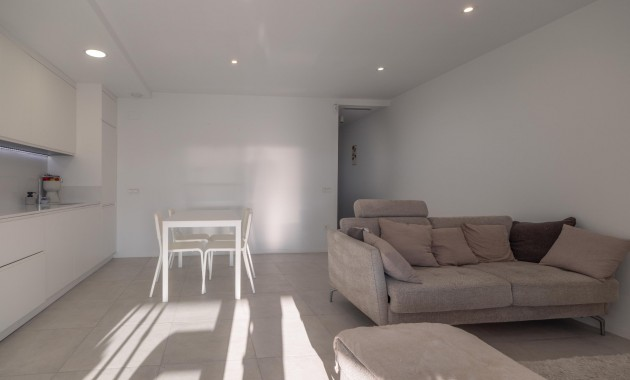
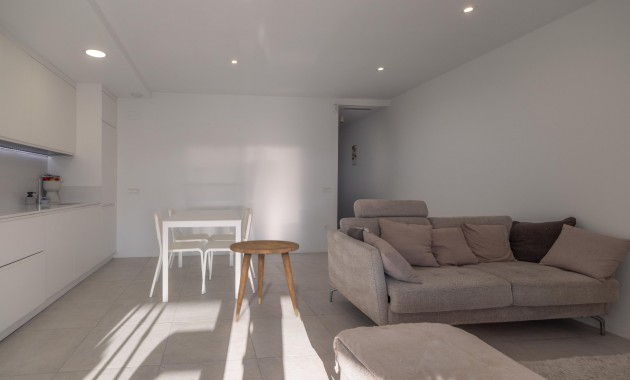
+ side table [229,239,300,323]
